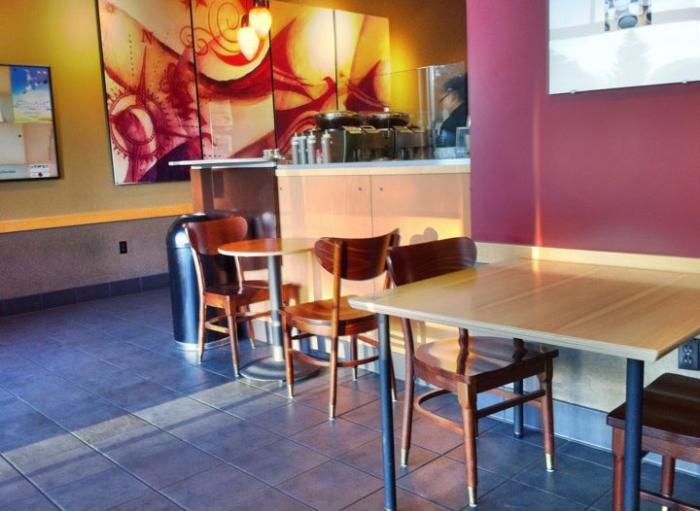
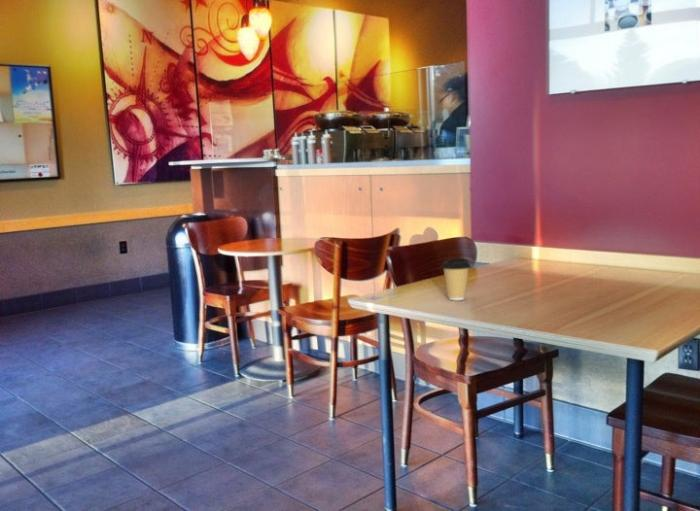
+ coffee cup [440,257,472,301]
